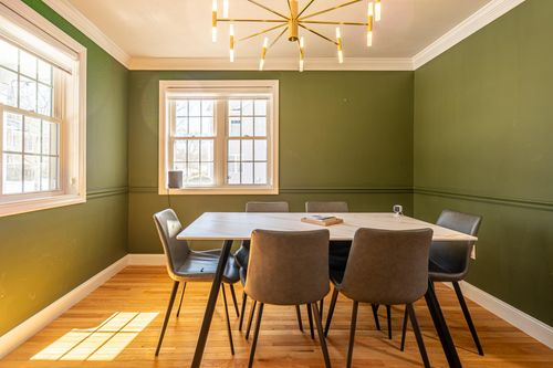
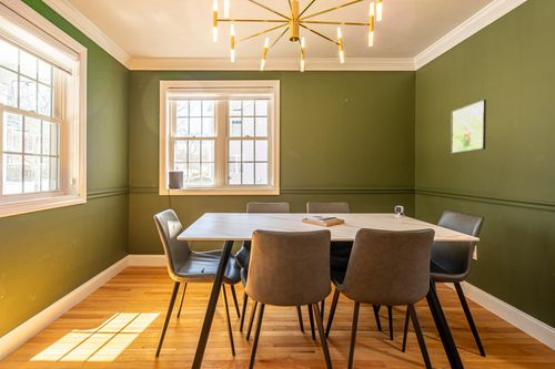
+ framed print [450,99,487,155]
